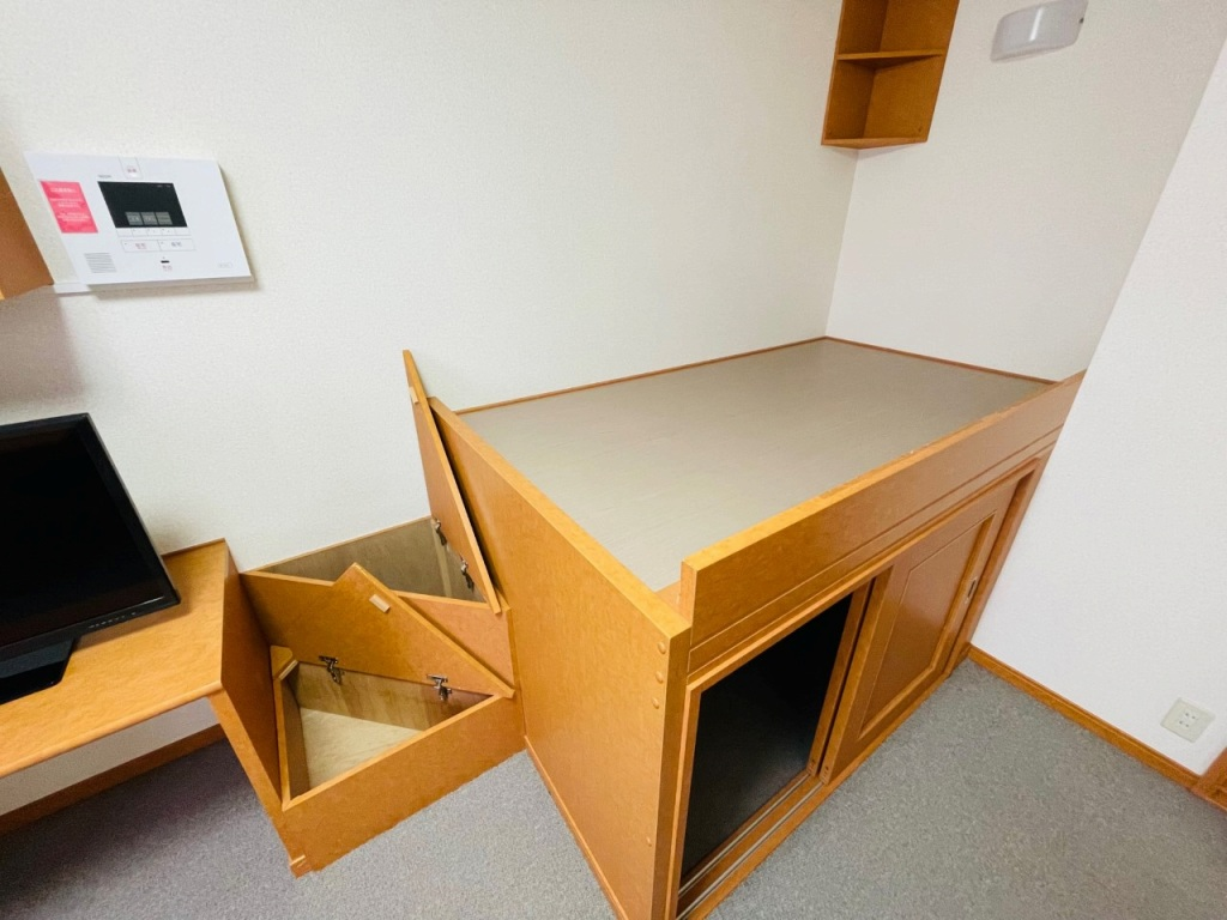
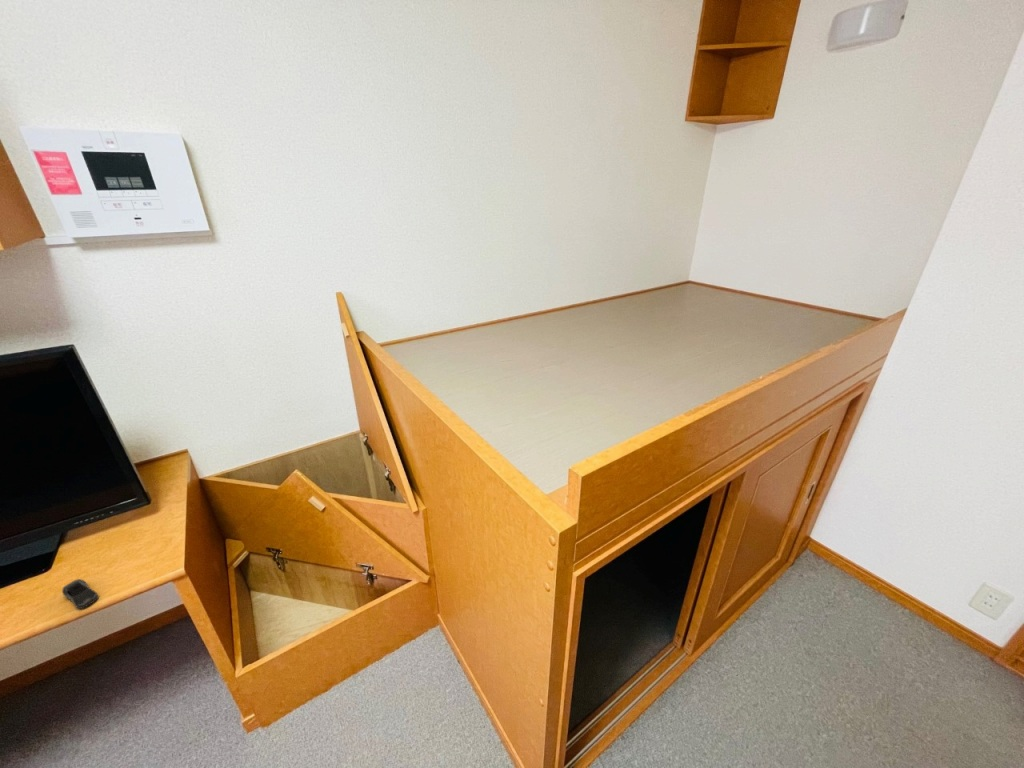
+ computer mouse [61,578,99,610]
